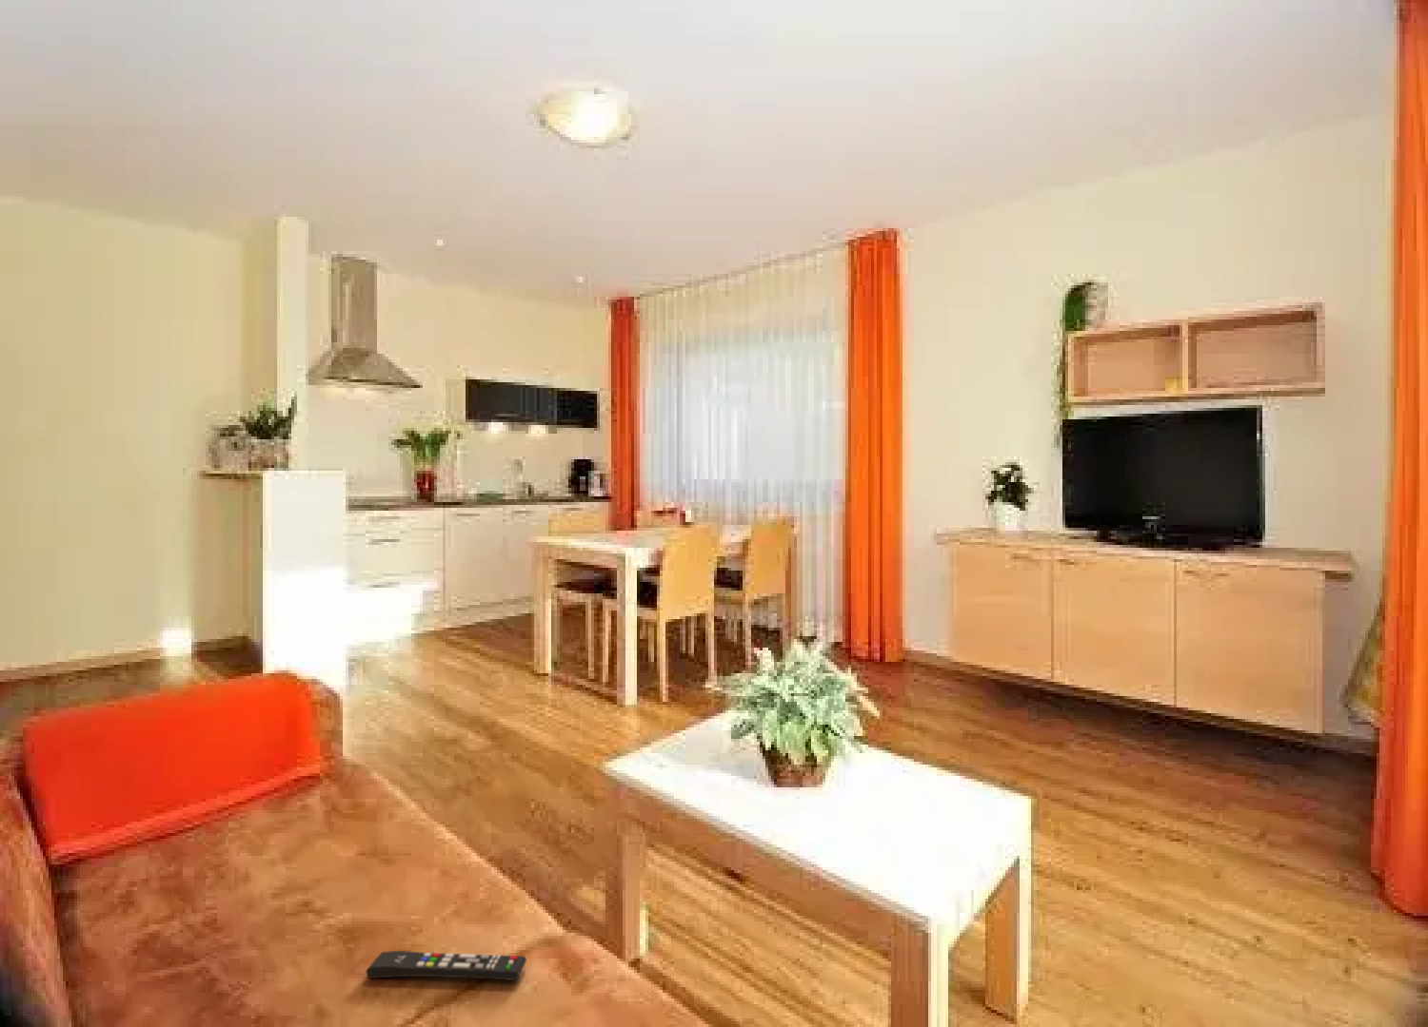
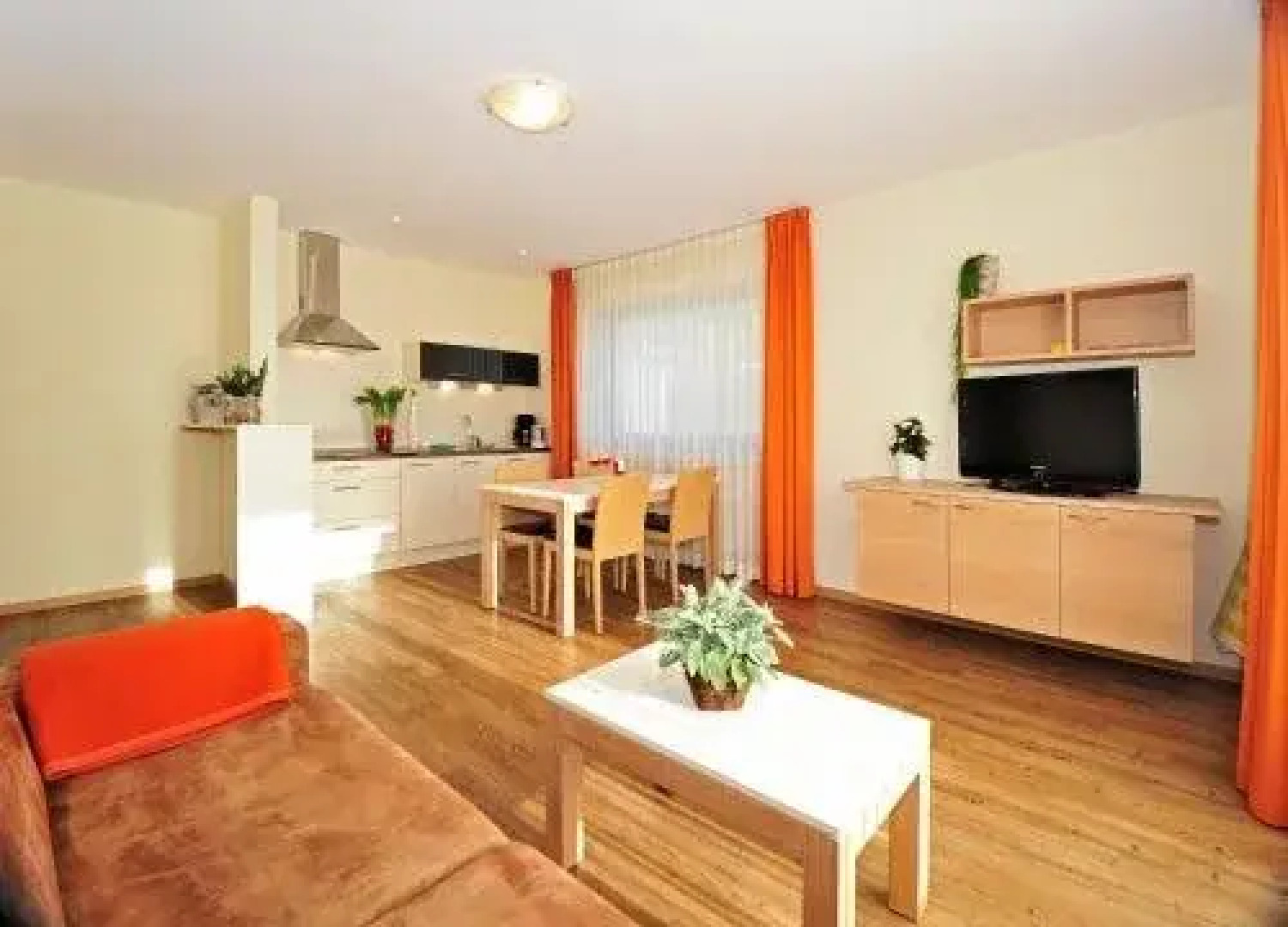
- remote control [365,949,528,982]
